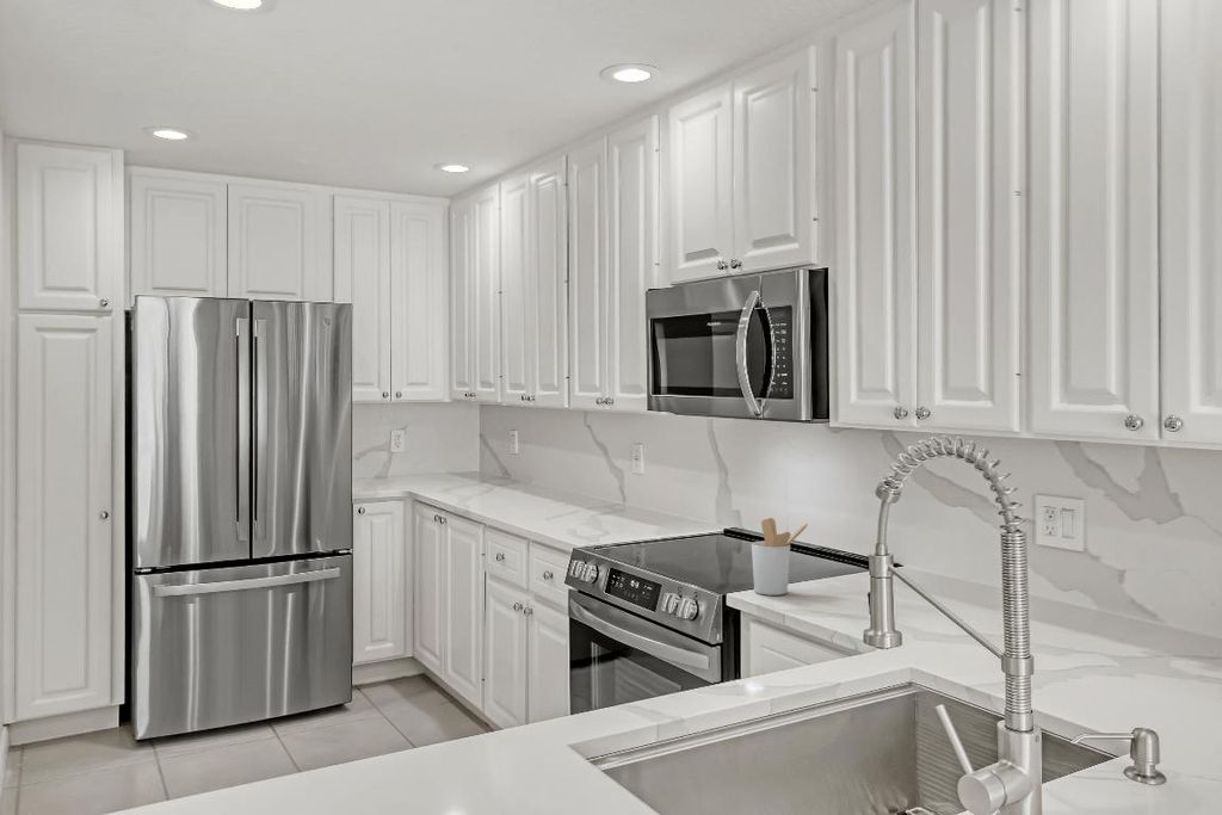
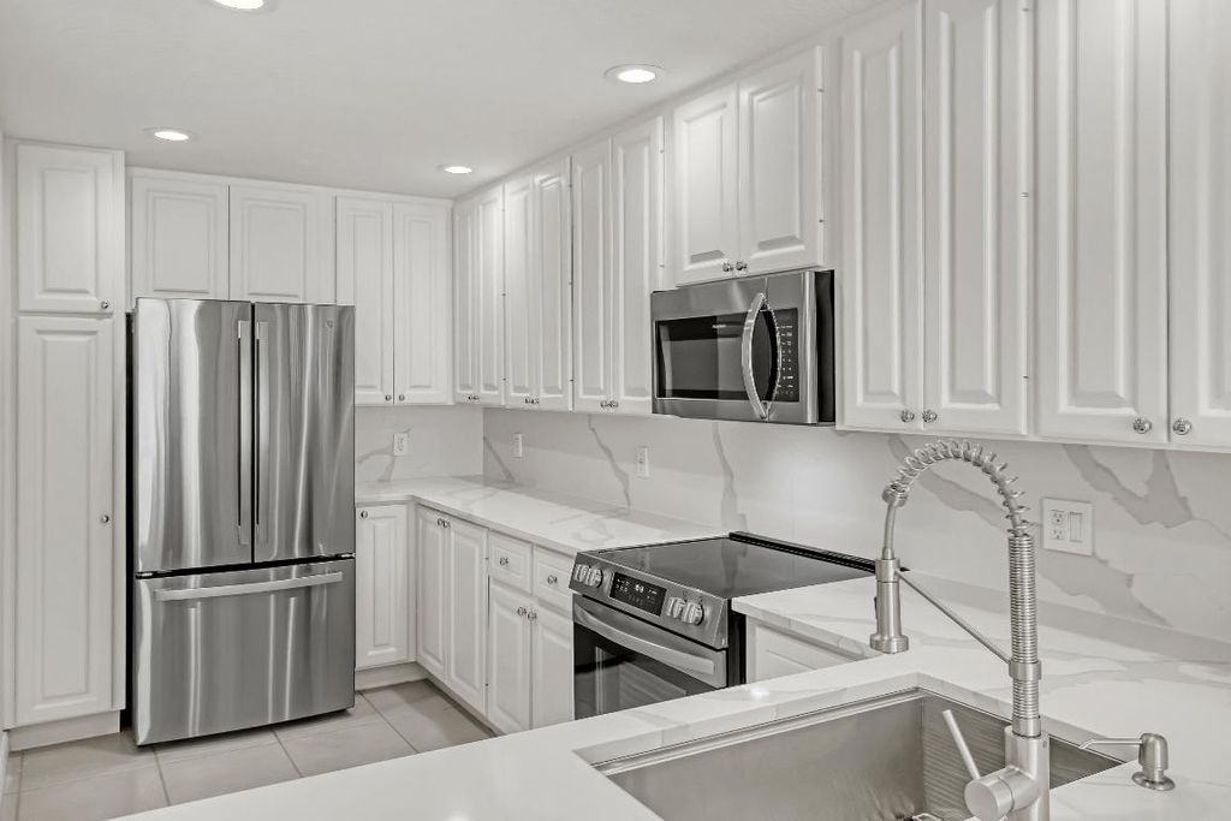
- utensil holder [751,517,809,597]
